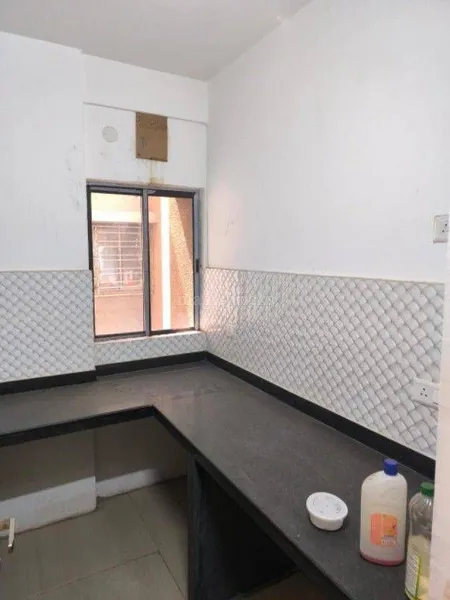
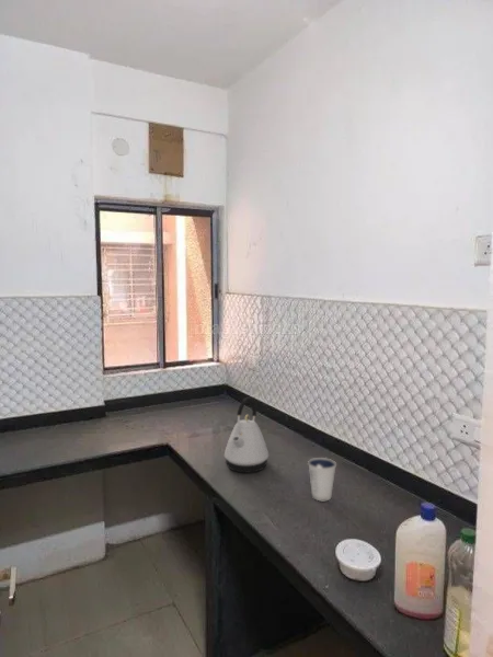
+ dixie cup [307,457,337,502]
+ kettle [223,396,270,474]
